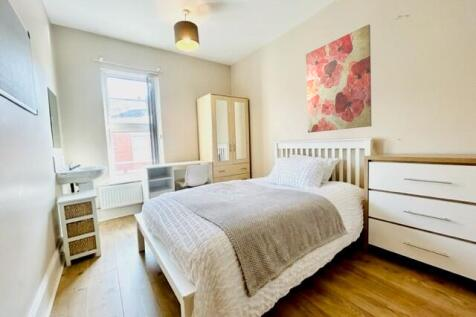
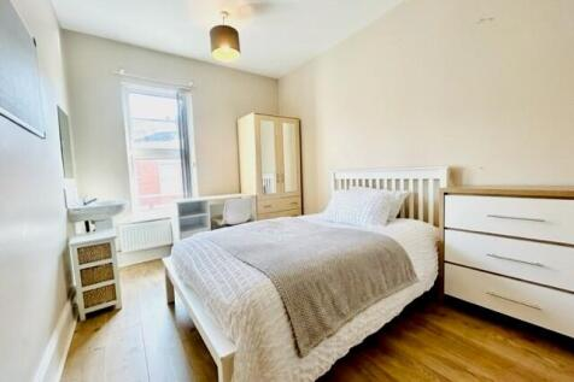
- wall art [305,23,373,134]
